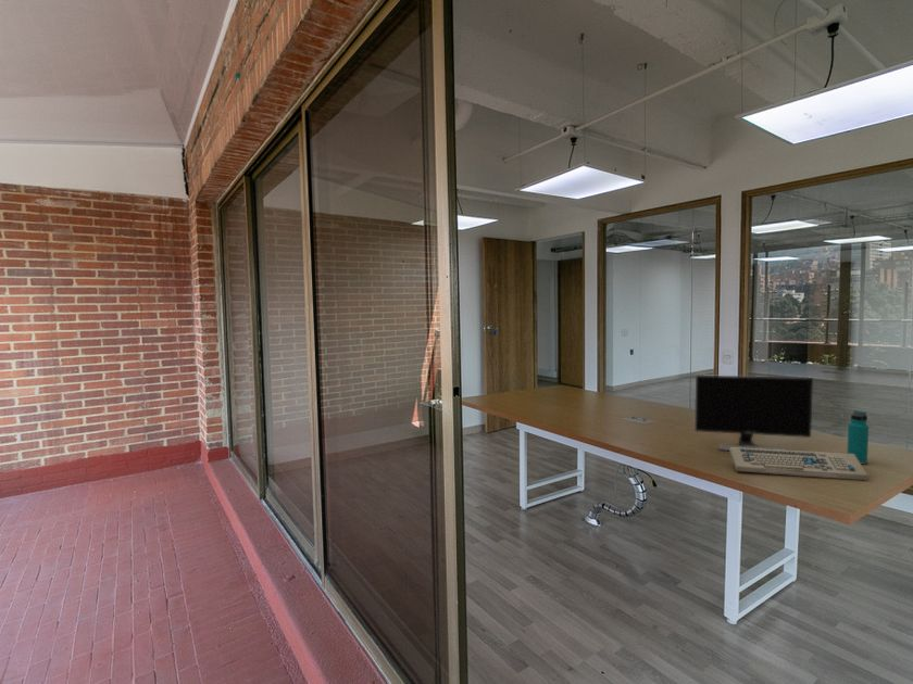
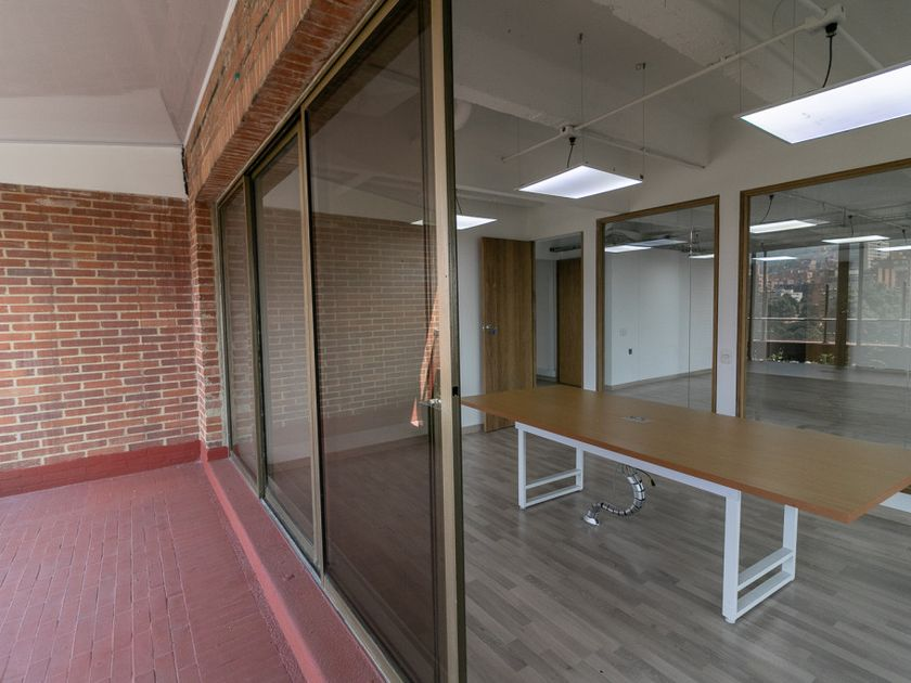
- monitor [693,373,814,452]
- keyboard [728,447,870,481]
- water bottle [847,409,870,465]
